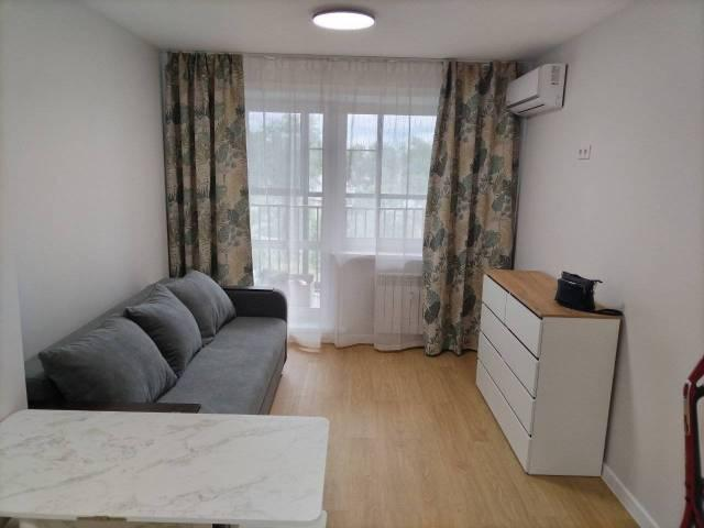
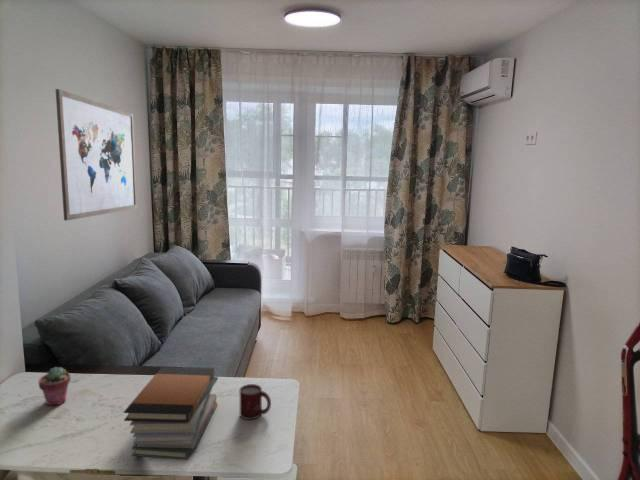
+ cup [239,383,272,421]
+ wall art [55,88,138,221]
+ book stack [123,366,219,461]
+ potted succulent [38,366,72,407]
